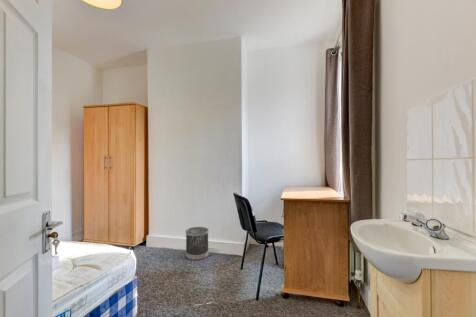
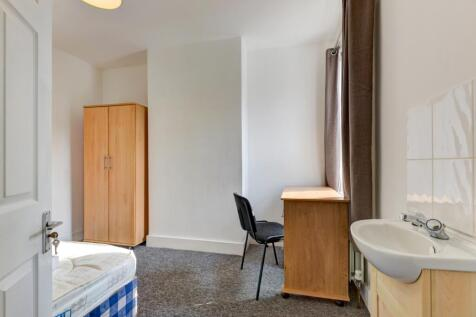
- wastebasket [185,226,210,261]
